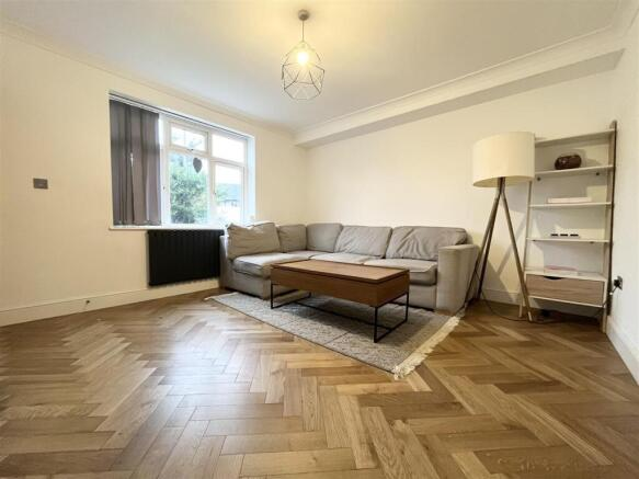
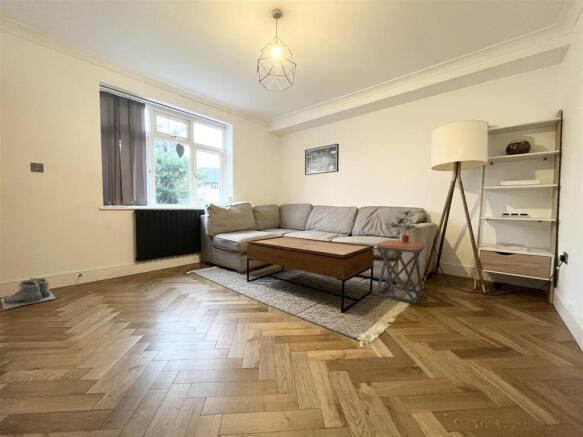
+ stool [375,239,425,305]
+ wall art [304,143,340,176]
+ boots [0,276,56,311]
+ potted plant [385,210,422,243]
